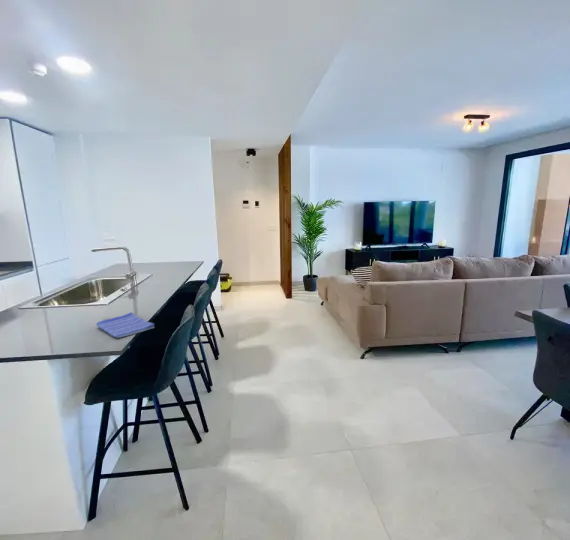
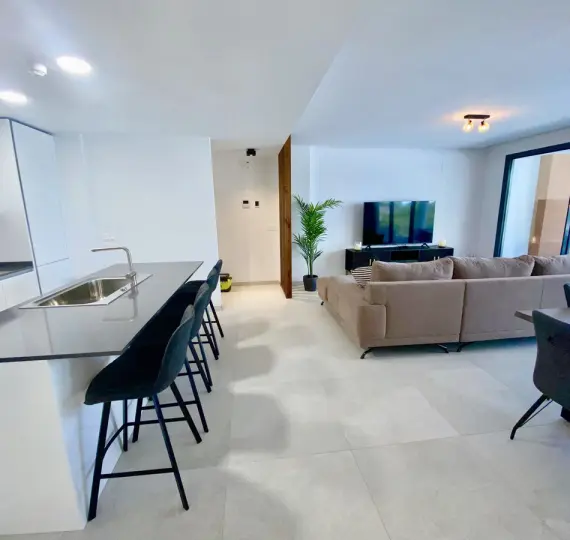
- dish towel [95,311,155,339]
